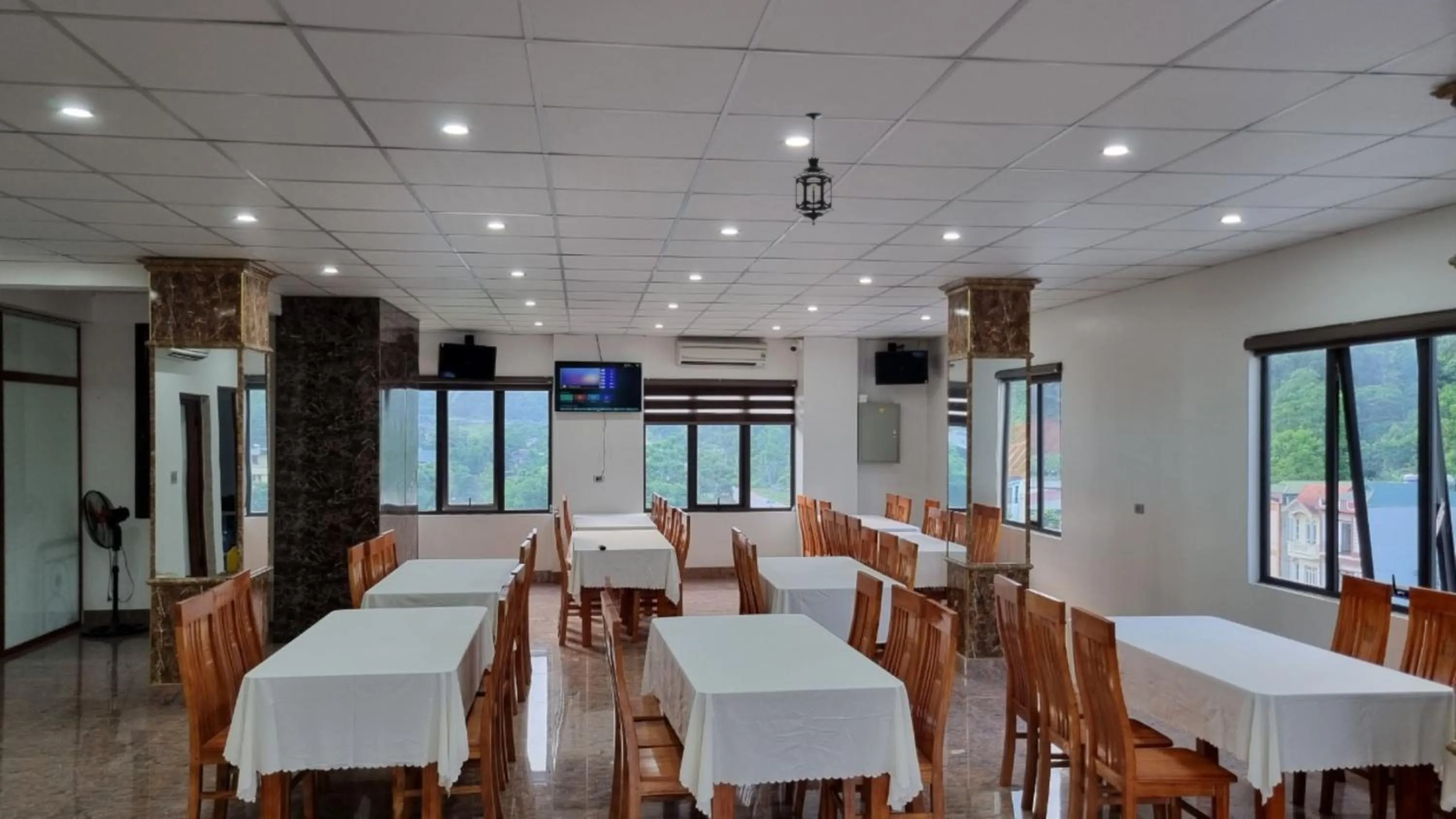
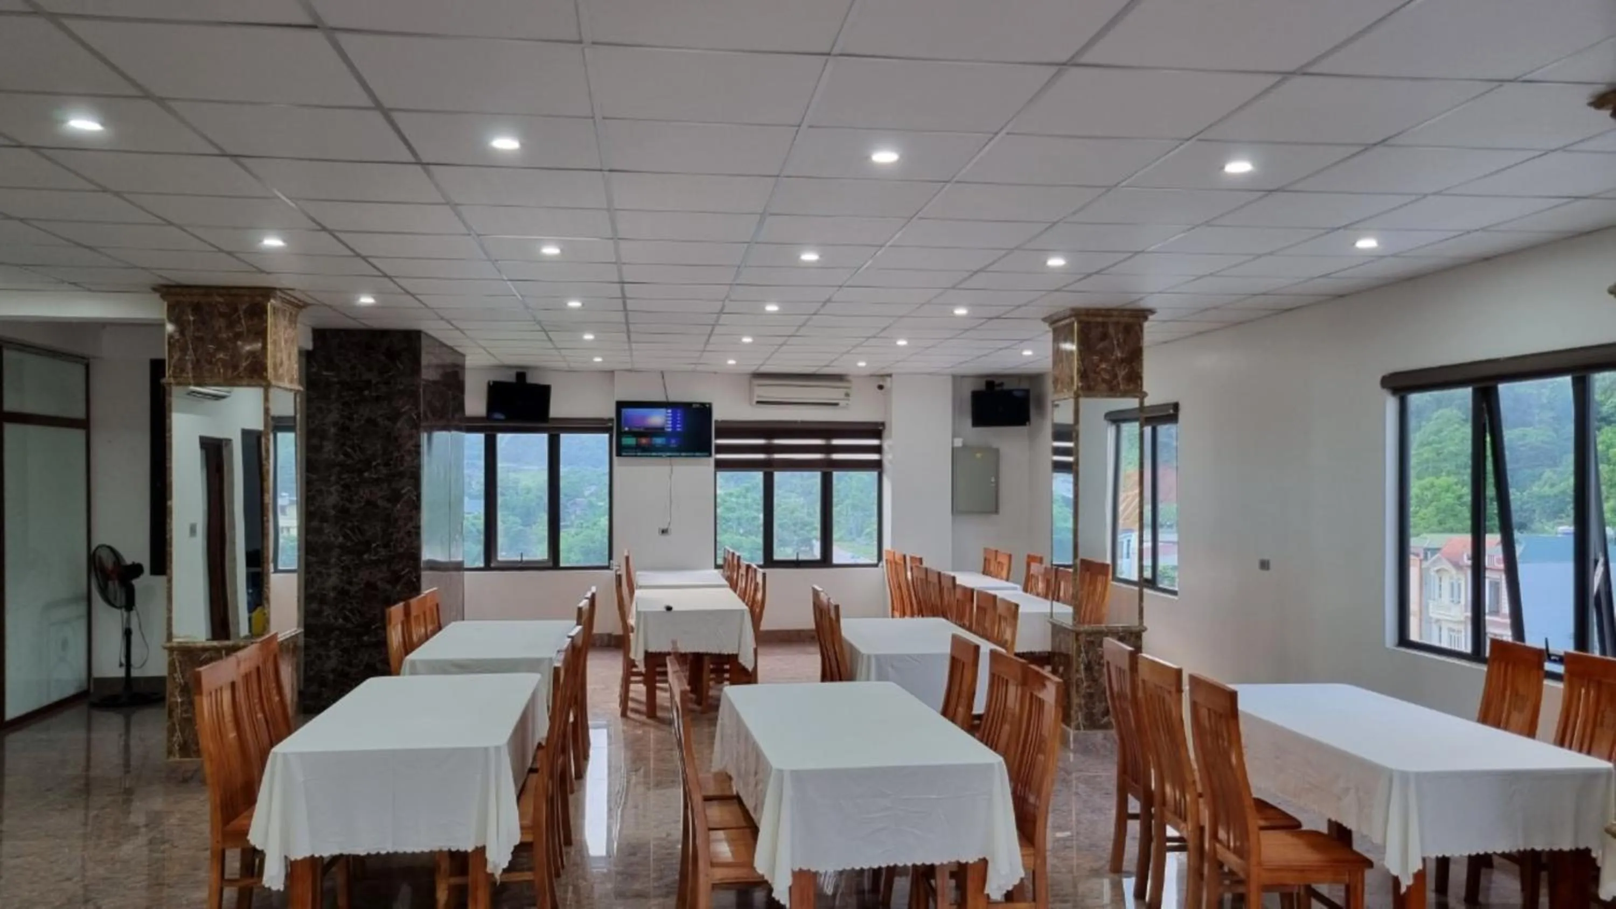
- hanging lantern [793,112,835,227]
